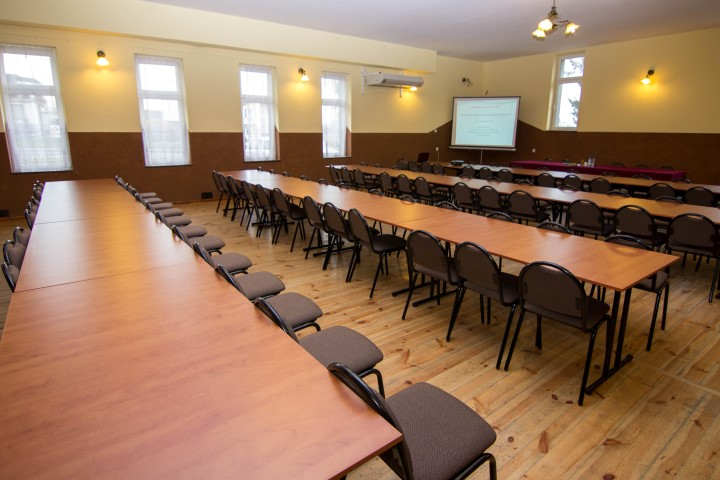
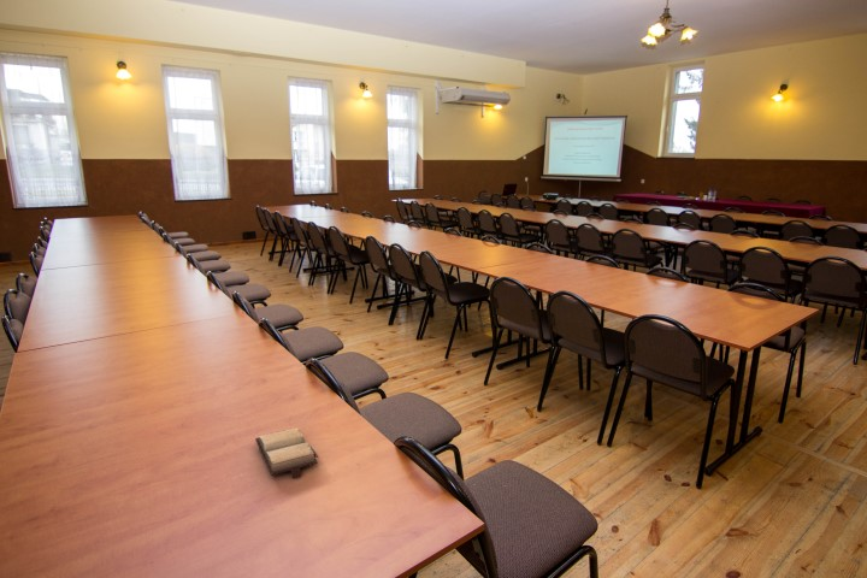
+ hardback book [254,427,319,479]
